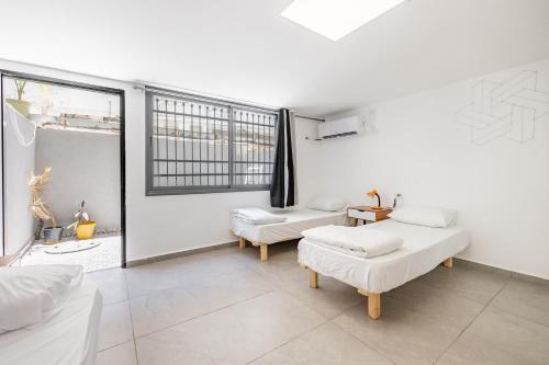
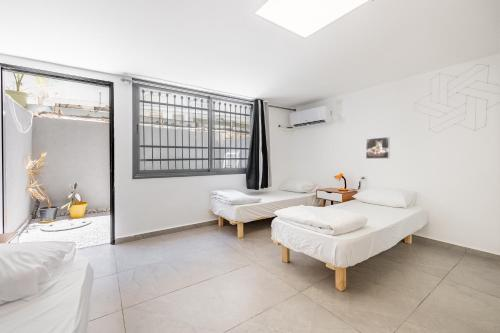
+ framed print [365,136,391,160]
